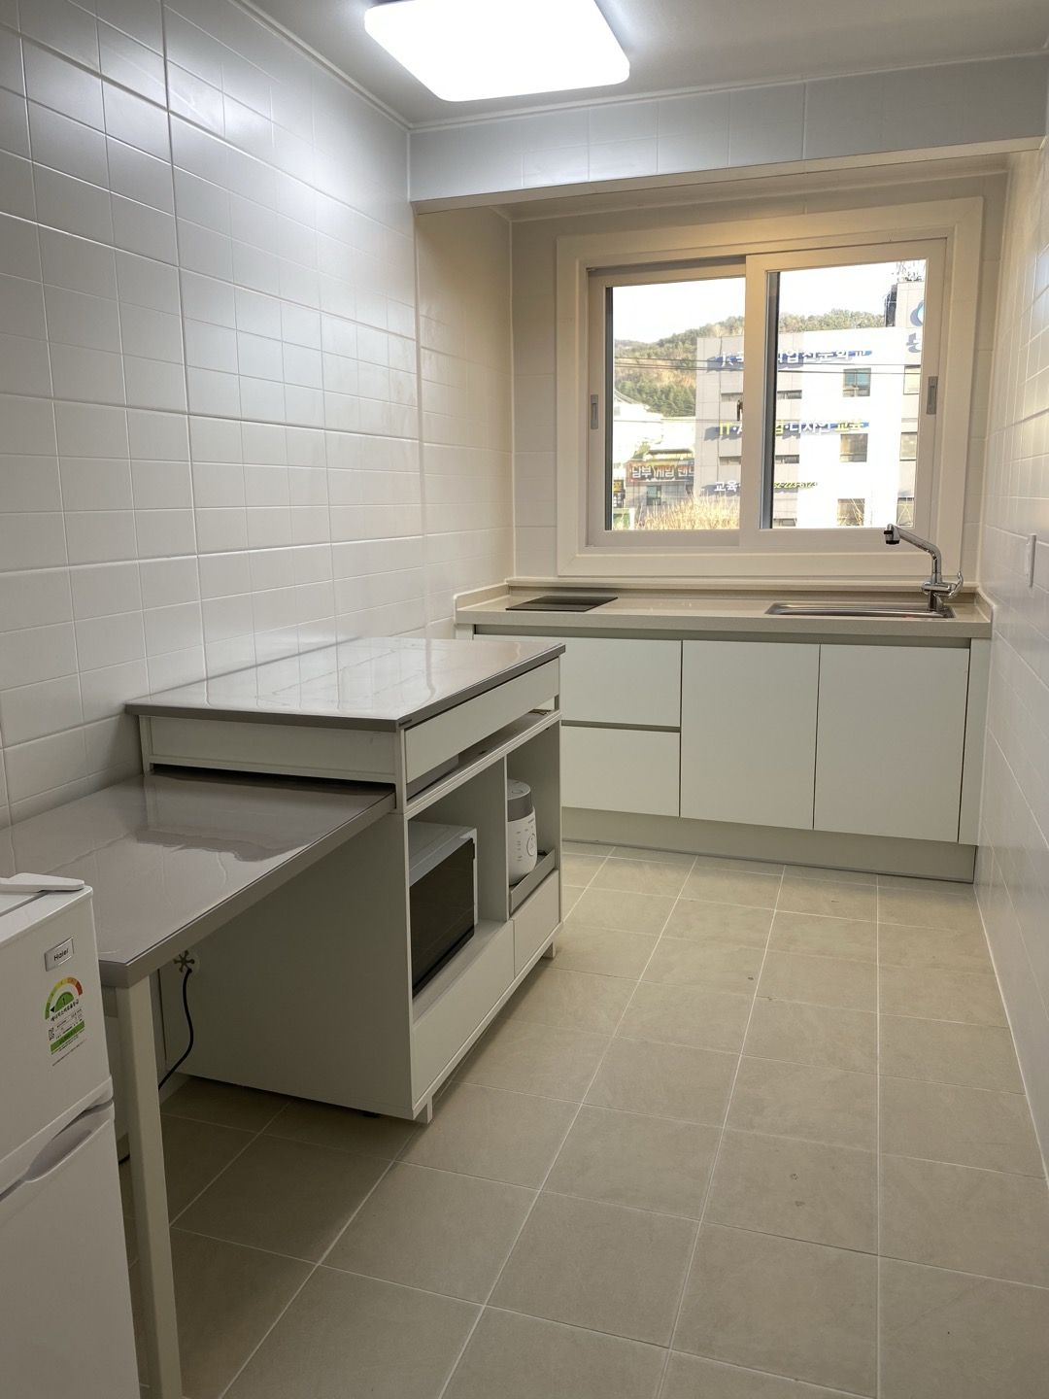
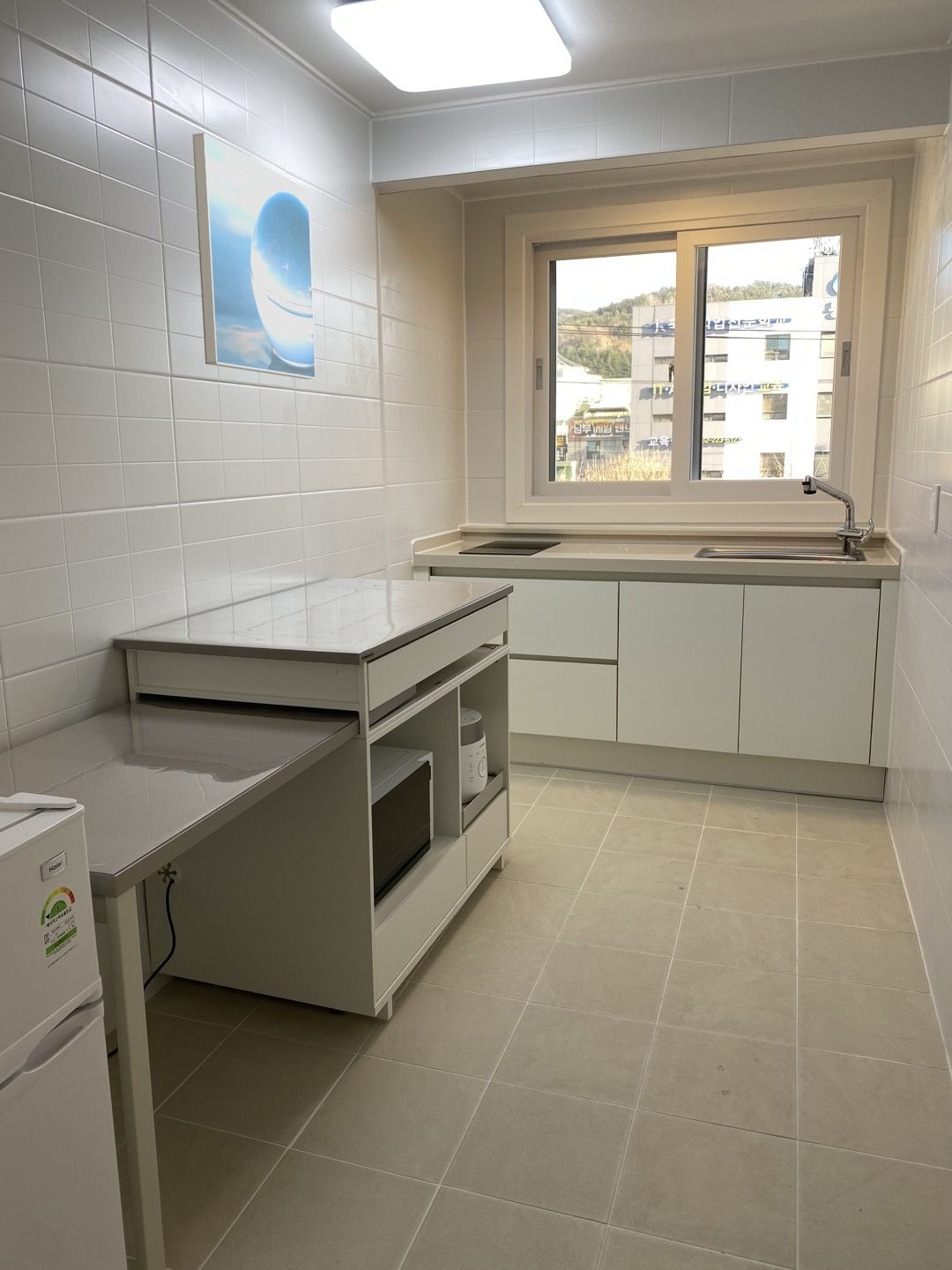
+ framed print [192,132,316,380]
